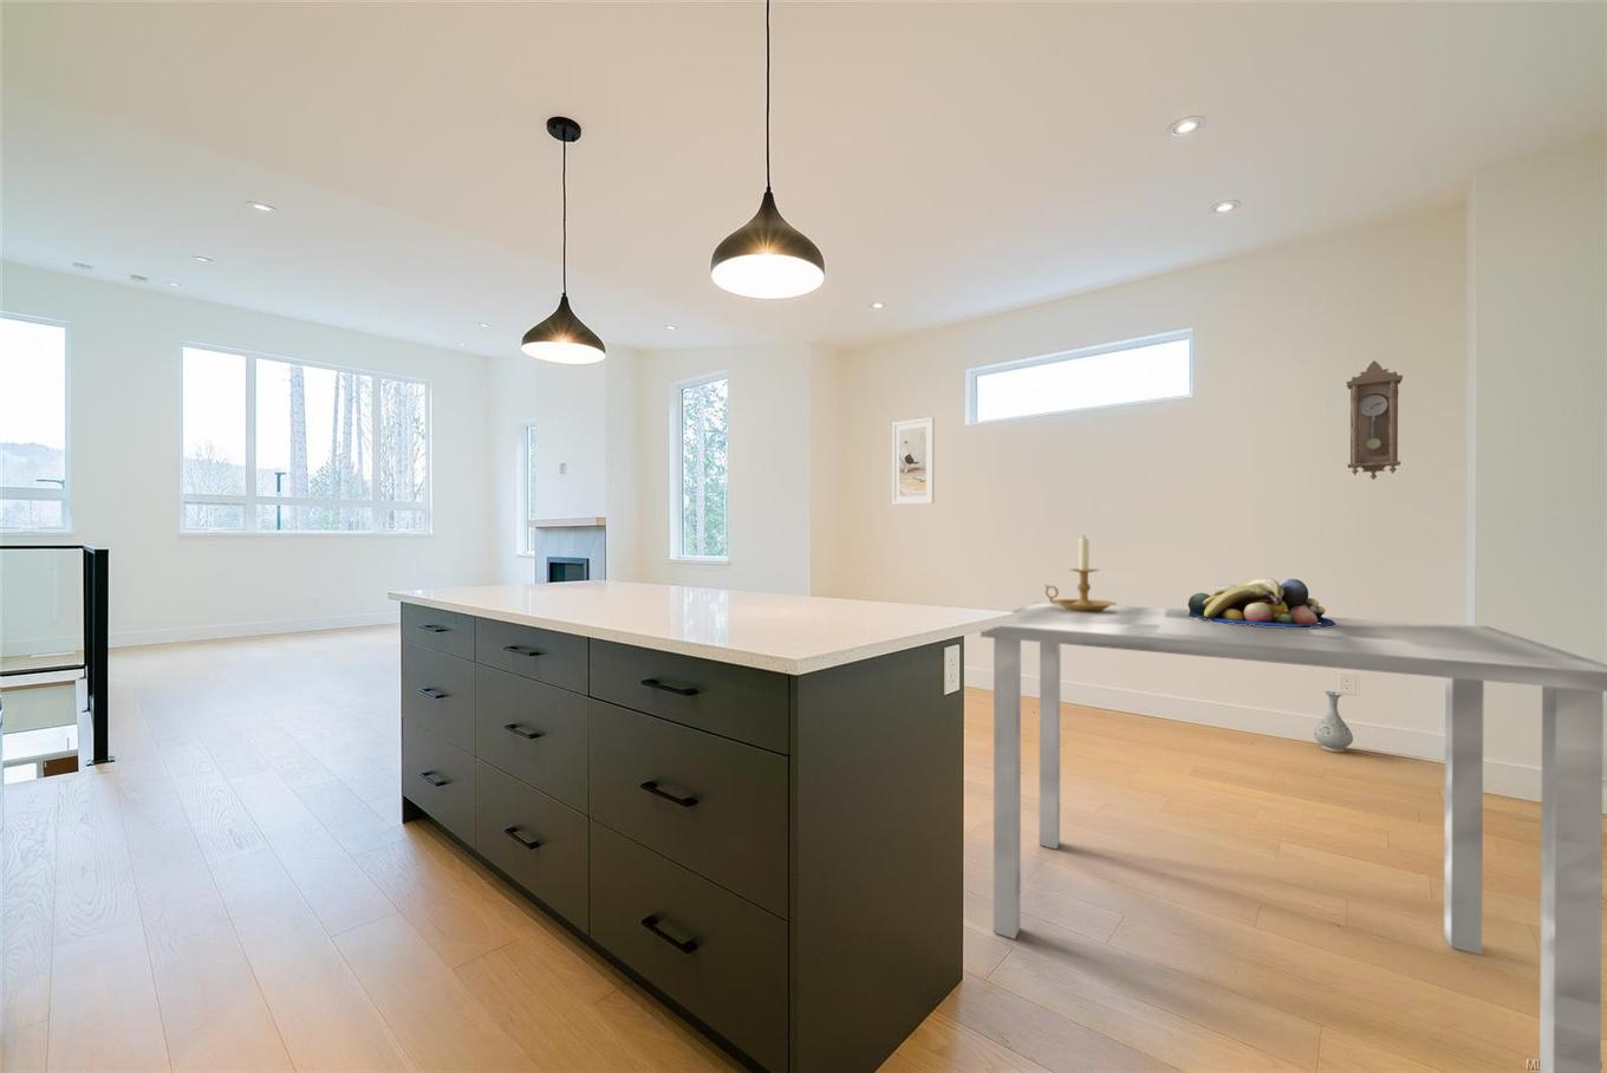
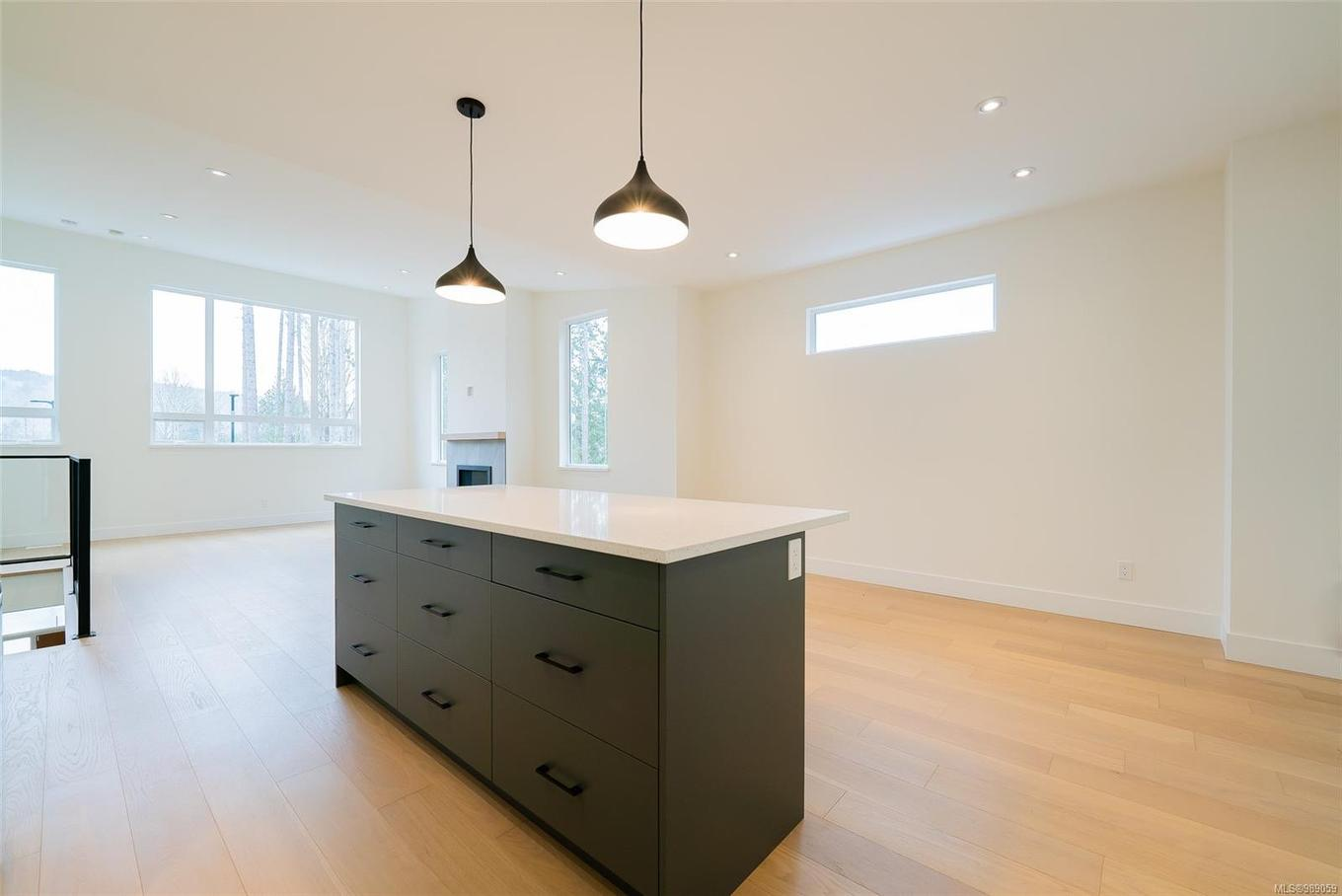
- dining table [980,600,1607,1073]
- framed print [891,416,936,505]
- fruit bowl [1188,577,1336,628]
- pendulum clock [1346,359,1403,481]
- candle holder [1043,534,1117,611]
- vase [1312,690,1354,754]
